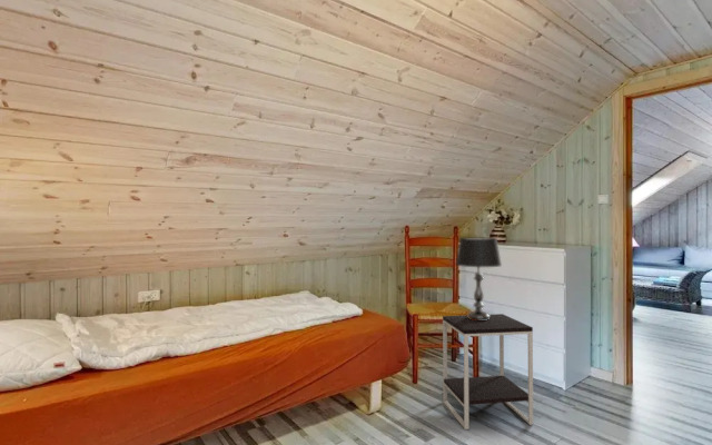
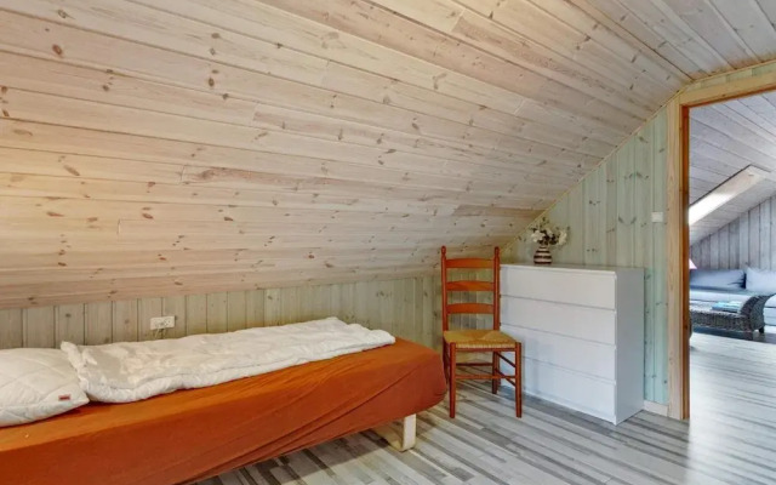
- table lamp [455,237,503,320]
- side table [442,313,534,431]
